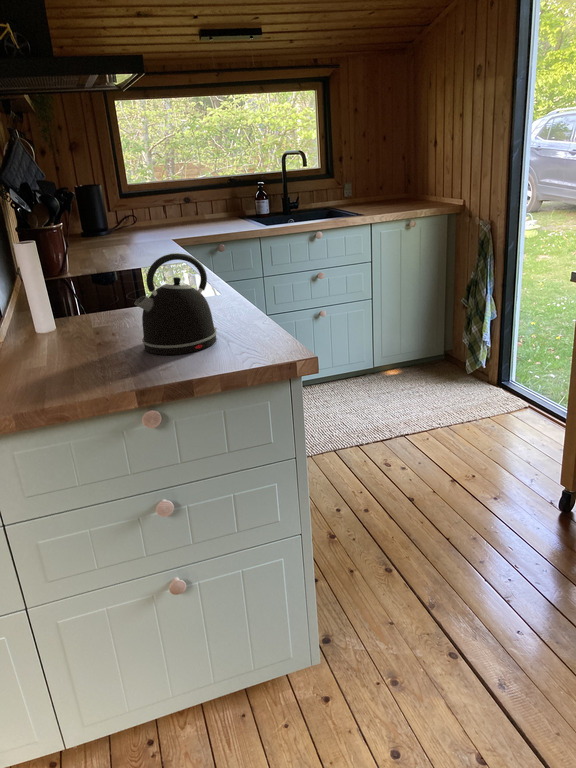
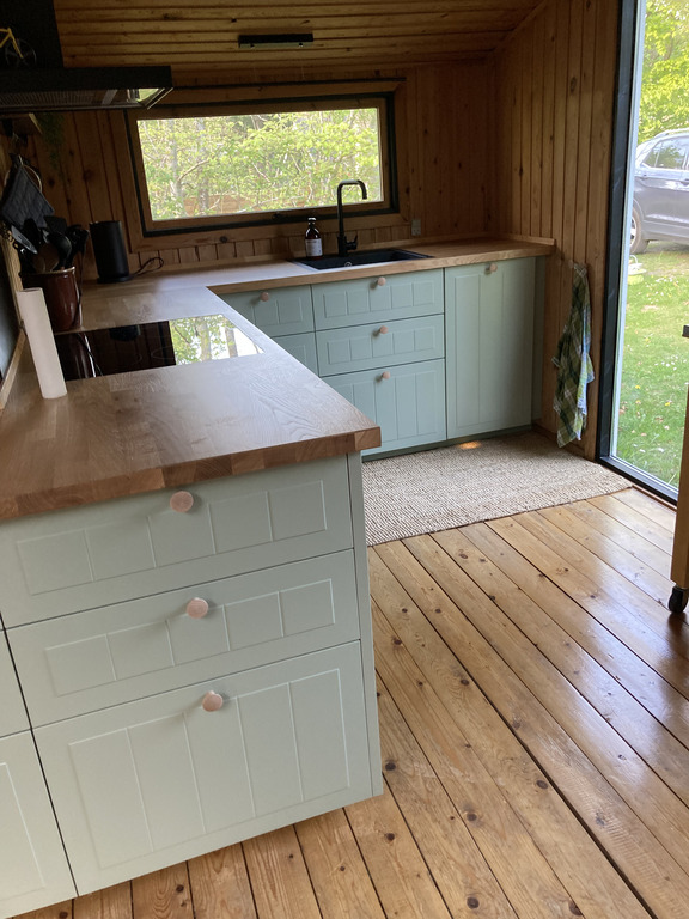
- kettle [134,252,218,356]
